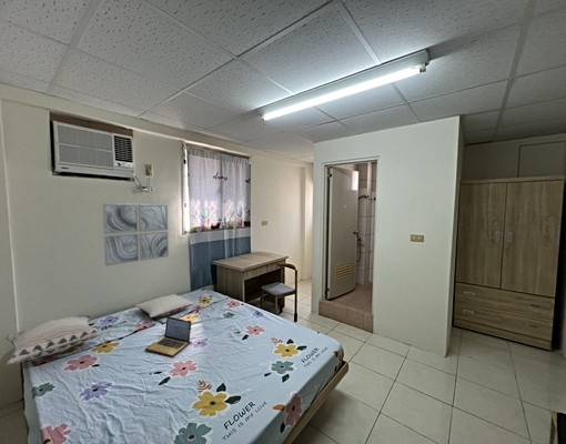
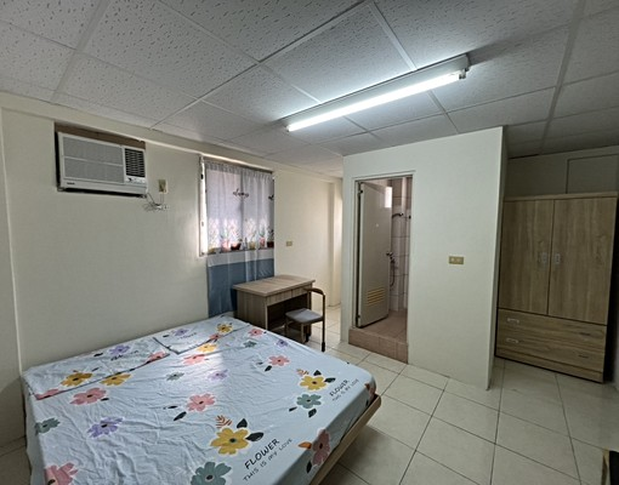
- laptop [144,315,193,359]
- decorative pillow [4,314,104,366]
- wall art [102,203,170,266]
- pillow [134,293,194,319]
